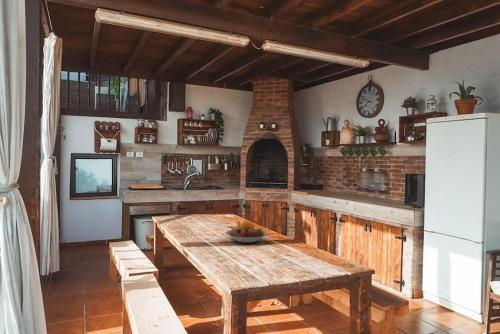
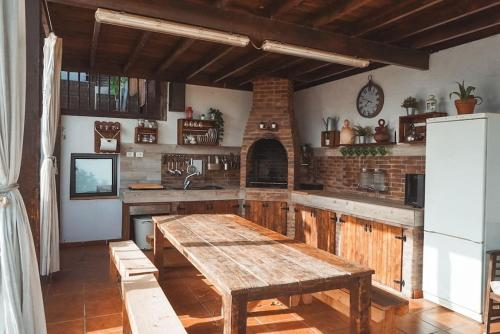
- fruit bowl [225,220,269,244]
